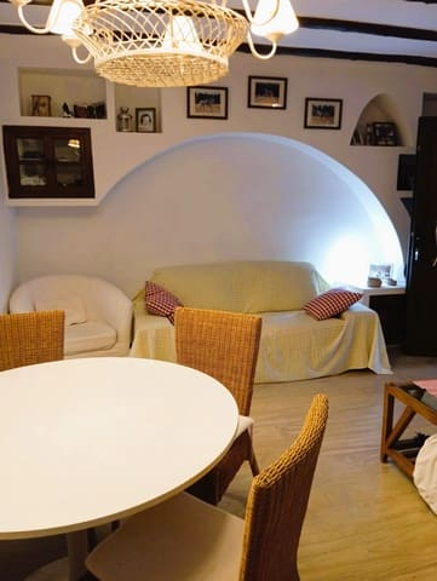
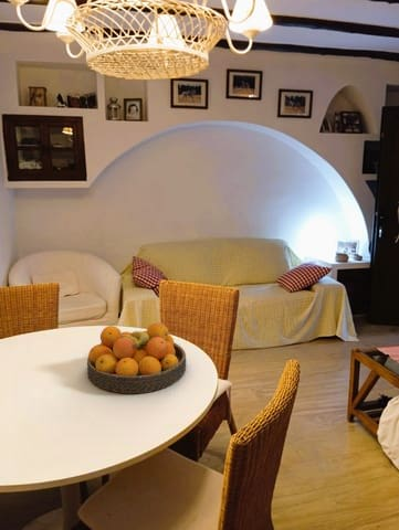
+ fruit bowl [86,321,187,394]
